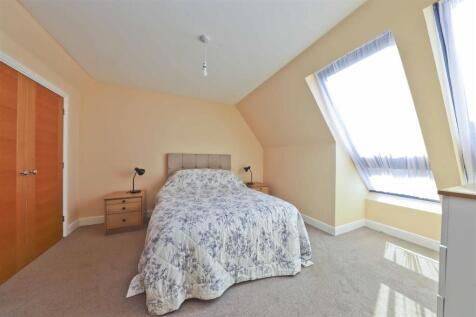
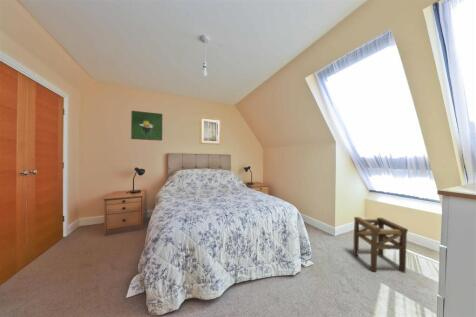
+ stool [353,216,409,274]
+ wall art [199,116,222,146]
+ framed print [130,110,163,142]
